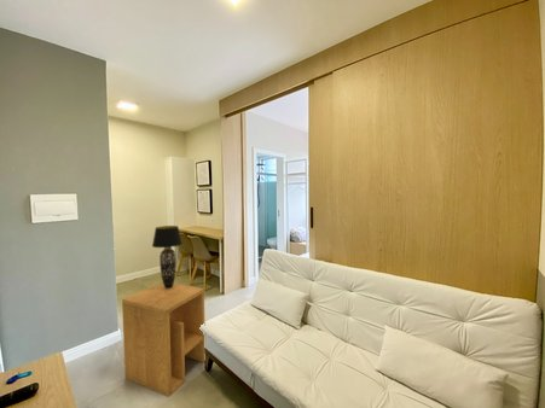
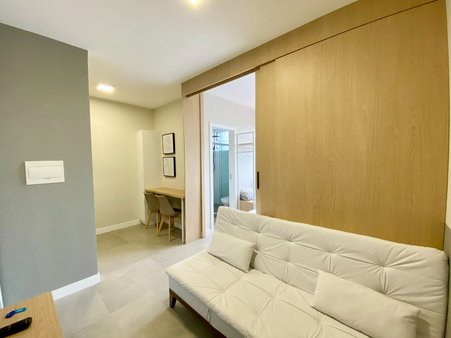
- table lamp [151,225,184,288]
- side table [121,281,207,398]
